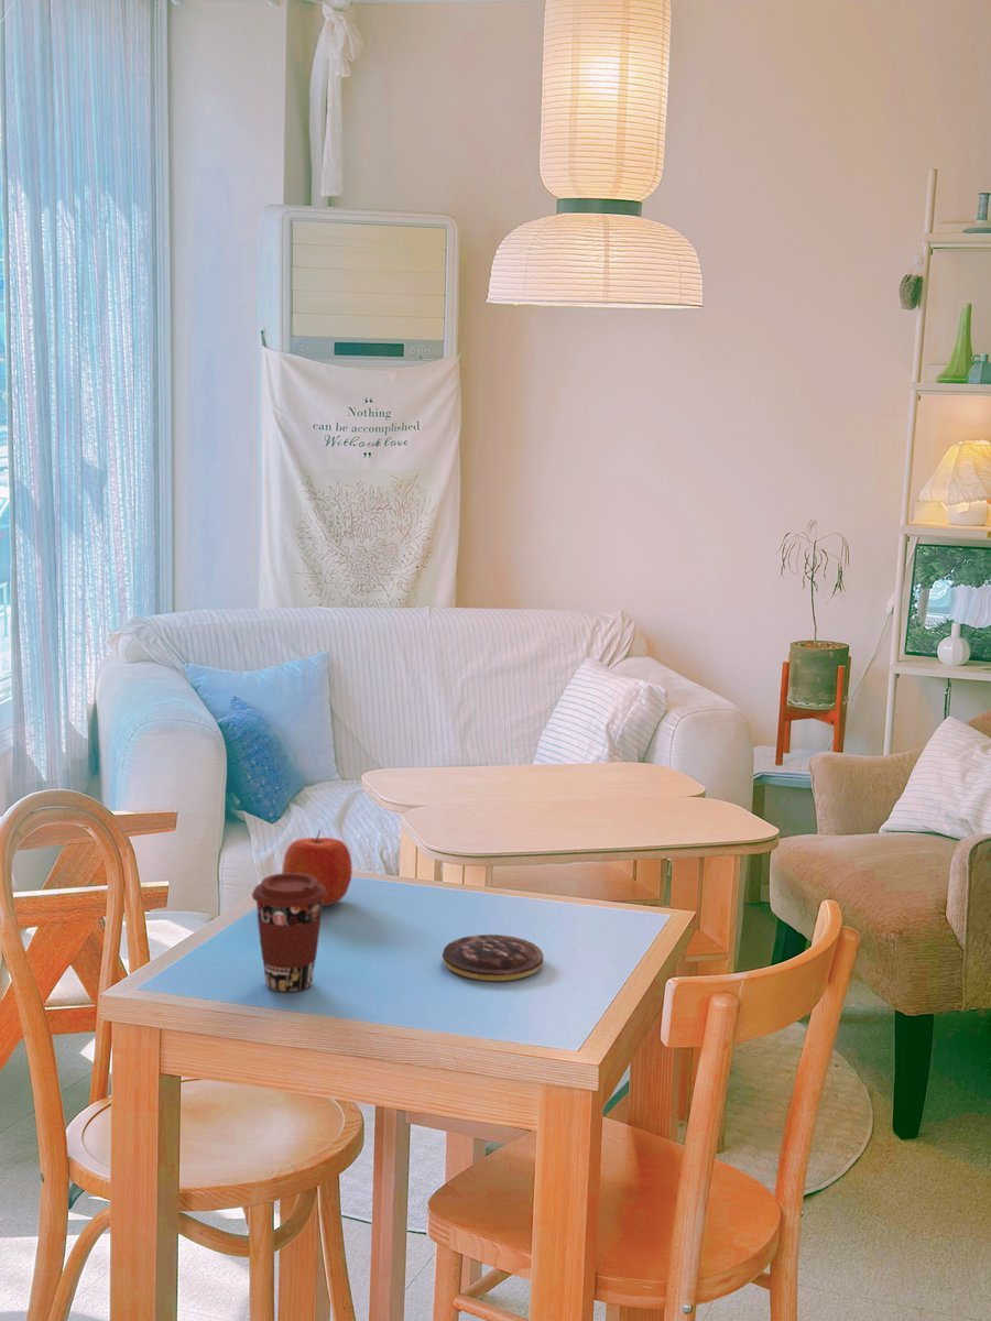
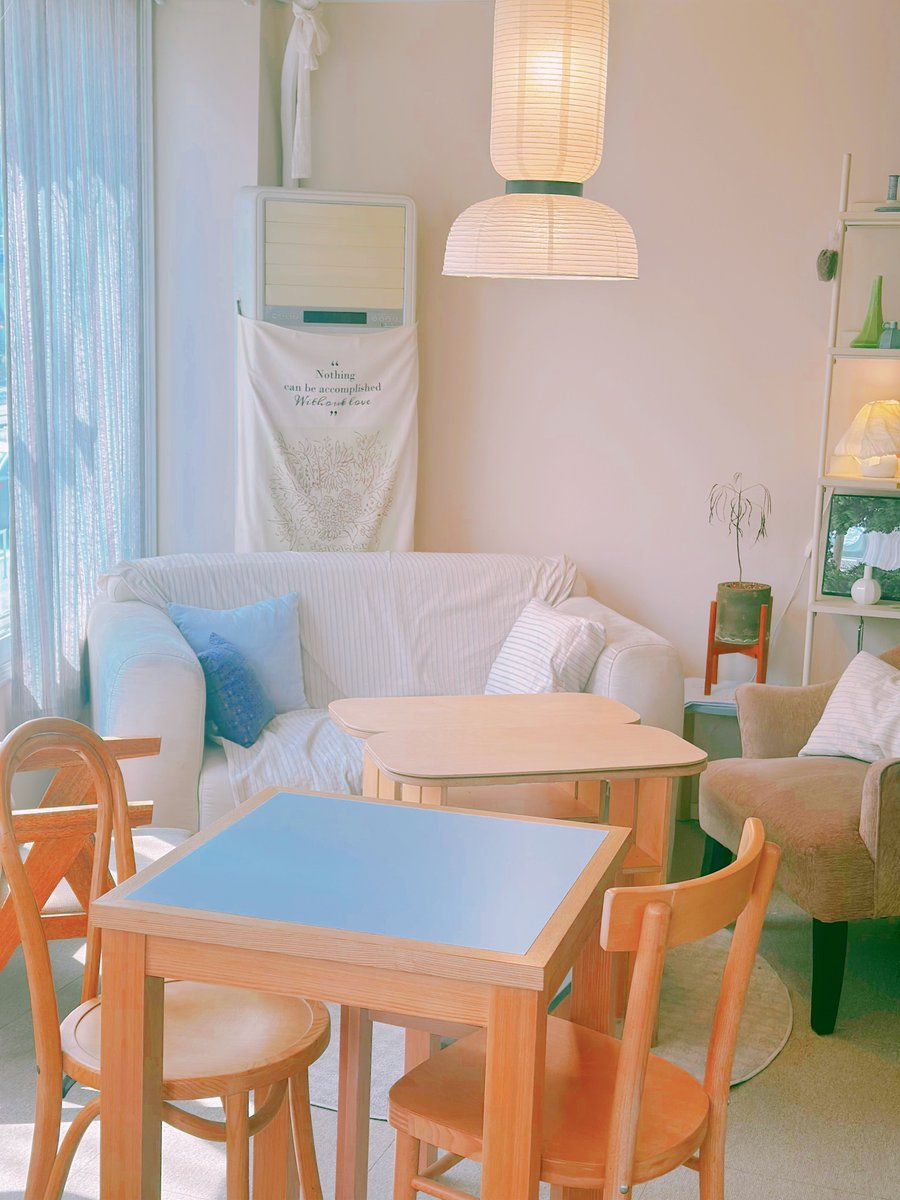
- pastry [442,934,544,982]
- coffee cup [251,872,327,993]
- apple [281,829,353,907]
